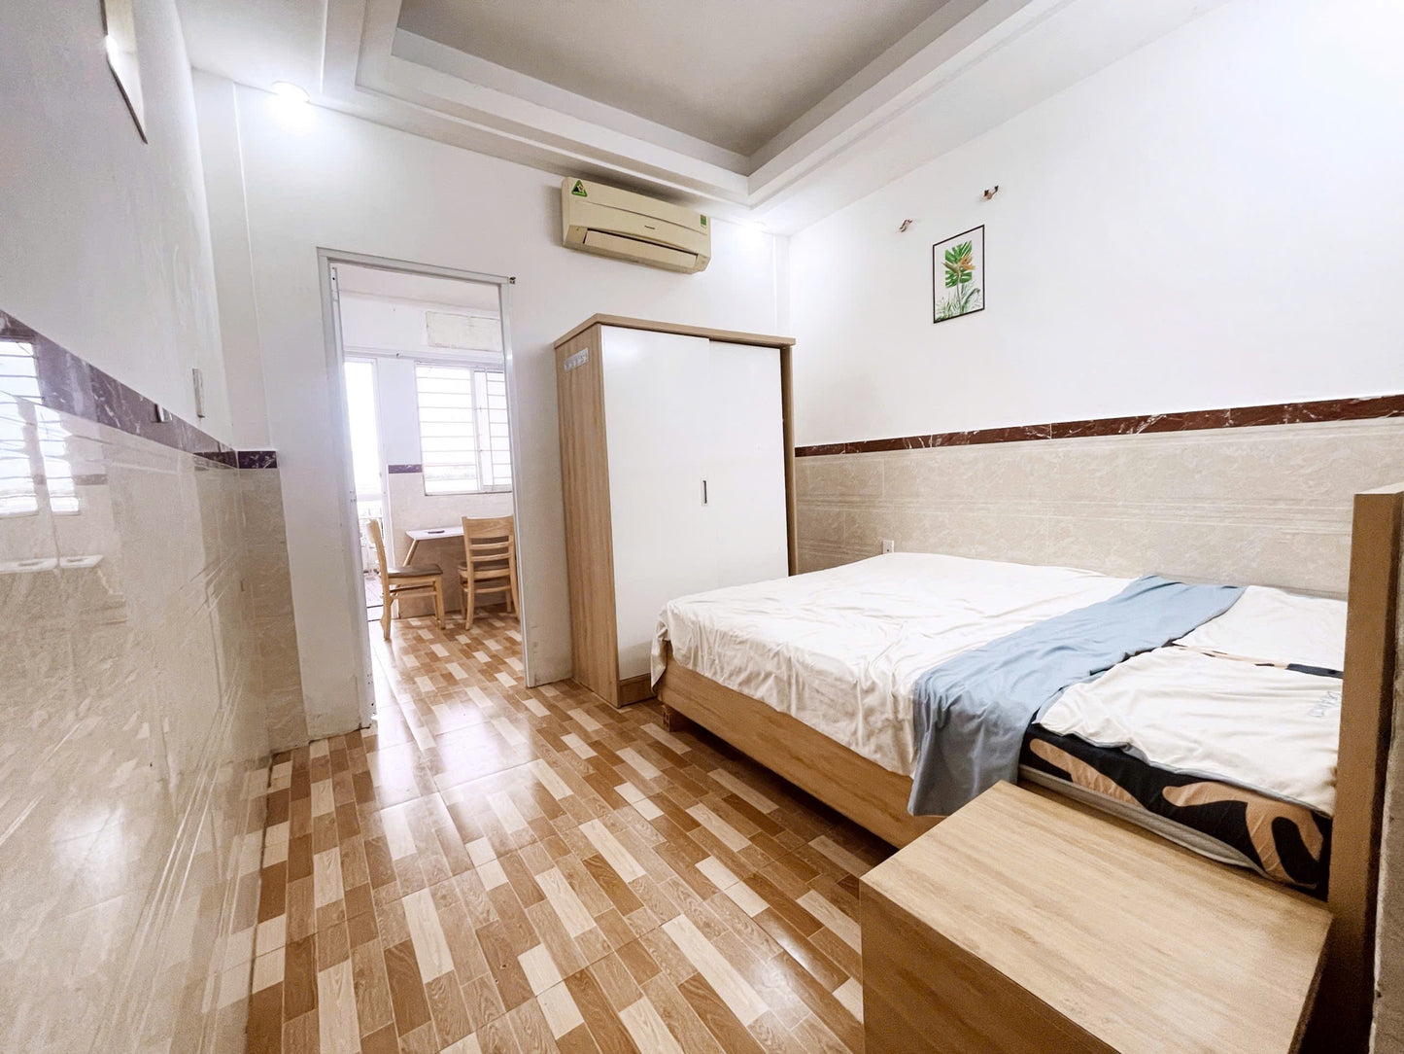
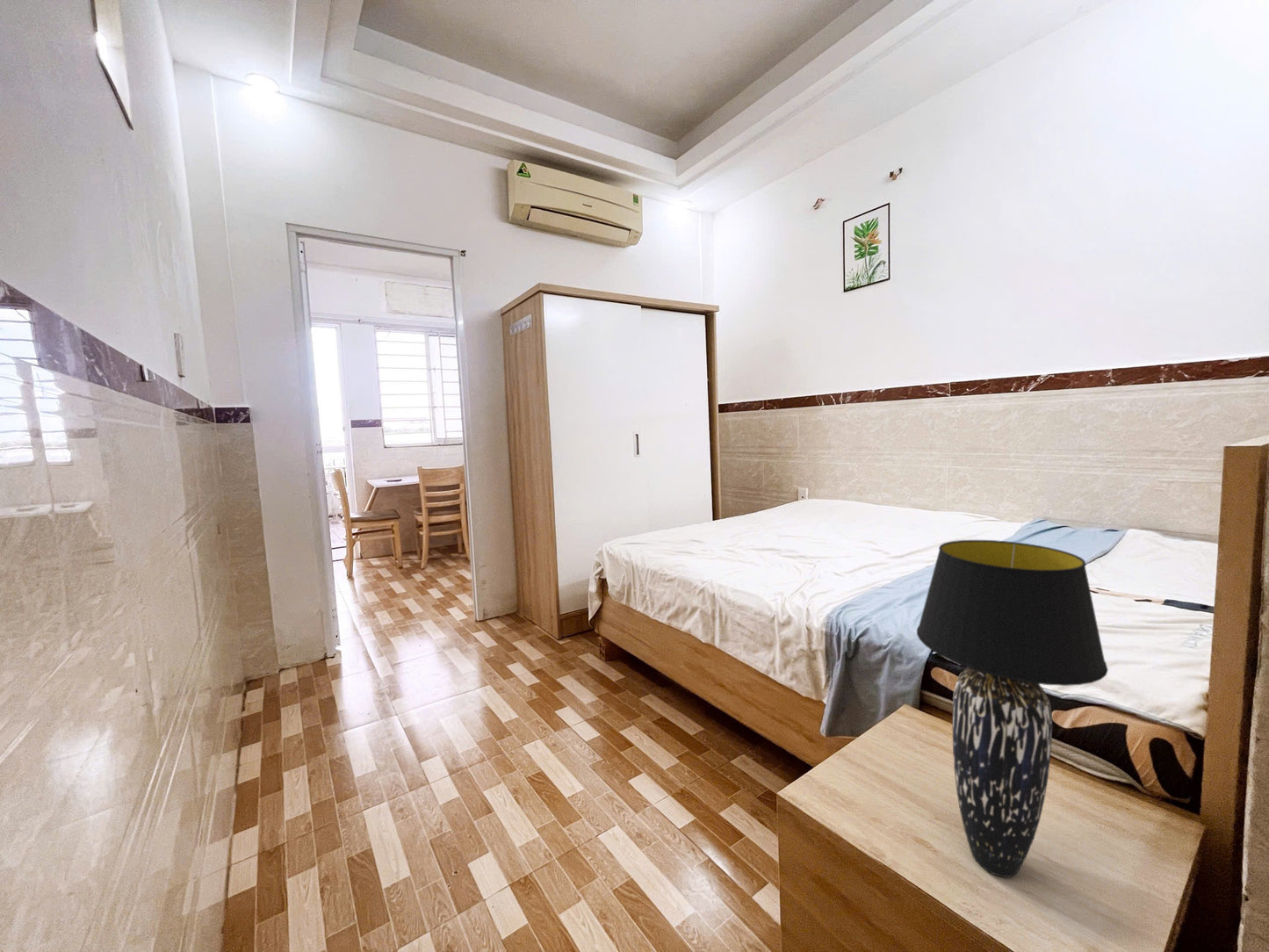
+ table lamp [916,539,1109,878]
